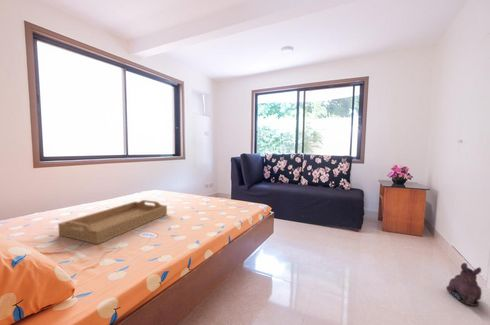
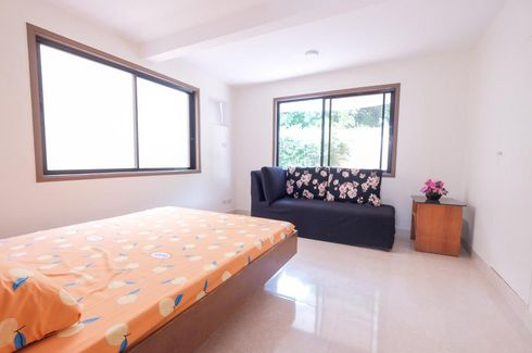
- plush toy [445,262,483,307]
- serving tray [57,199,168,245]
